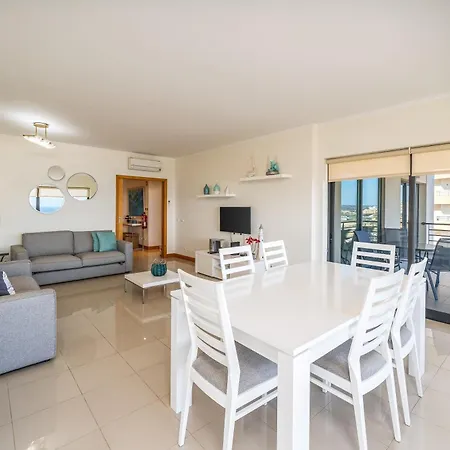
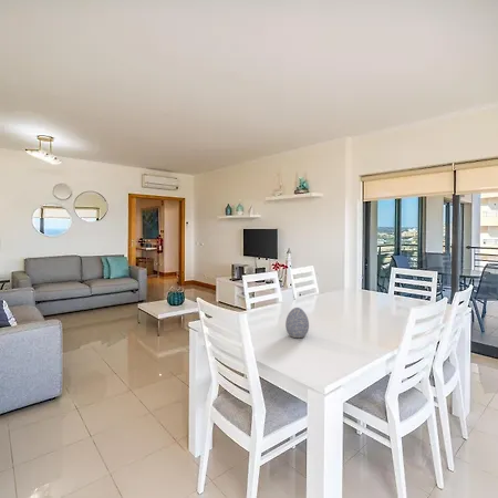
+ decorative egg [284,307,310,339]
